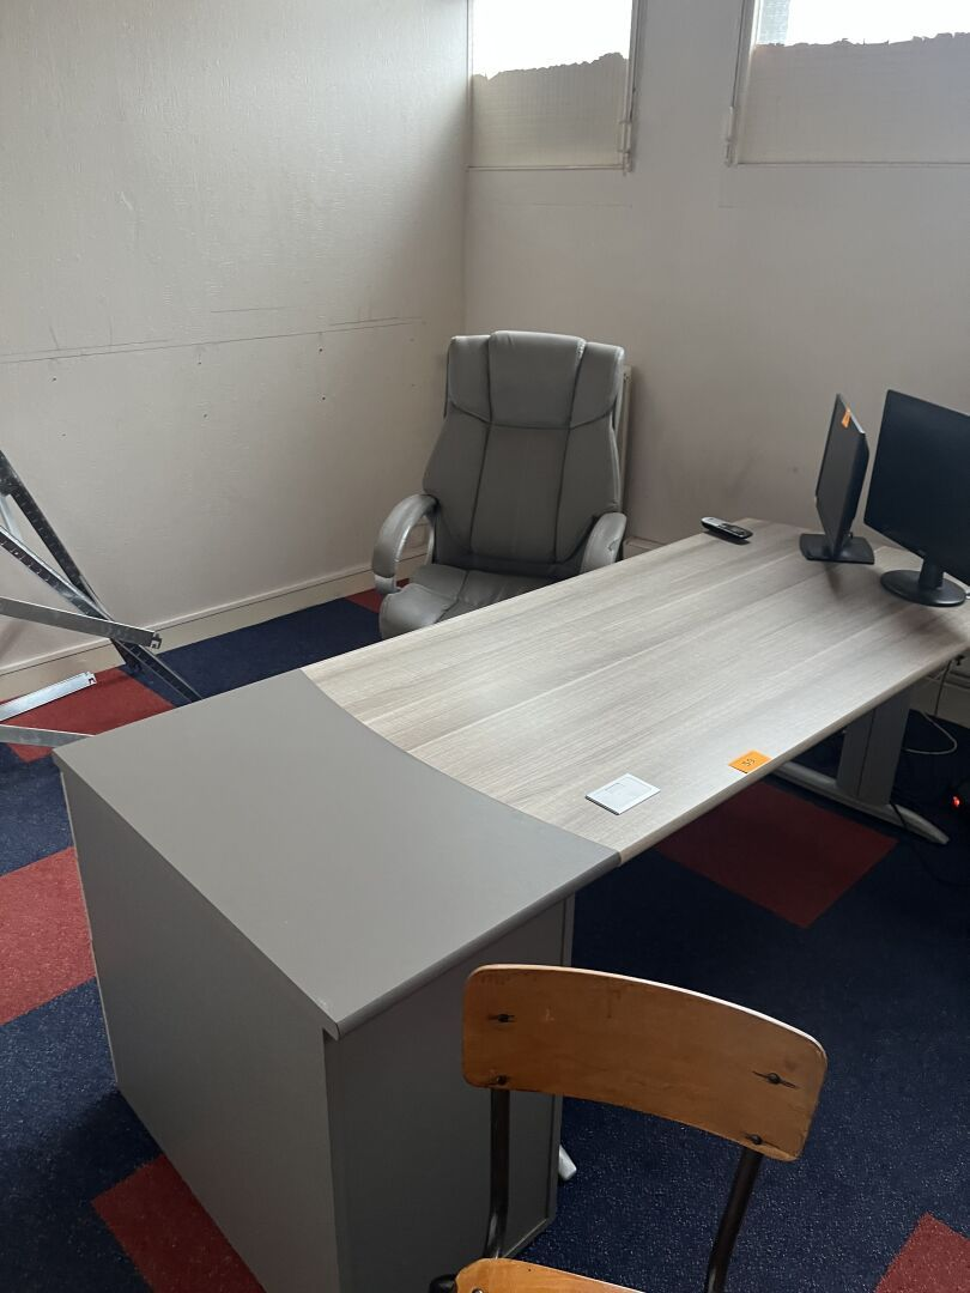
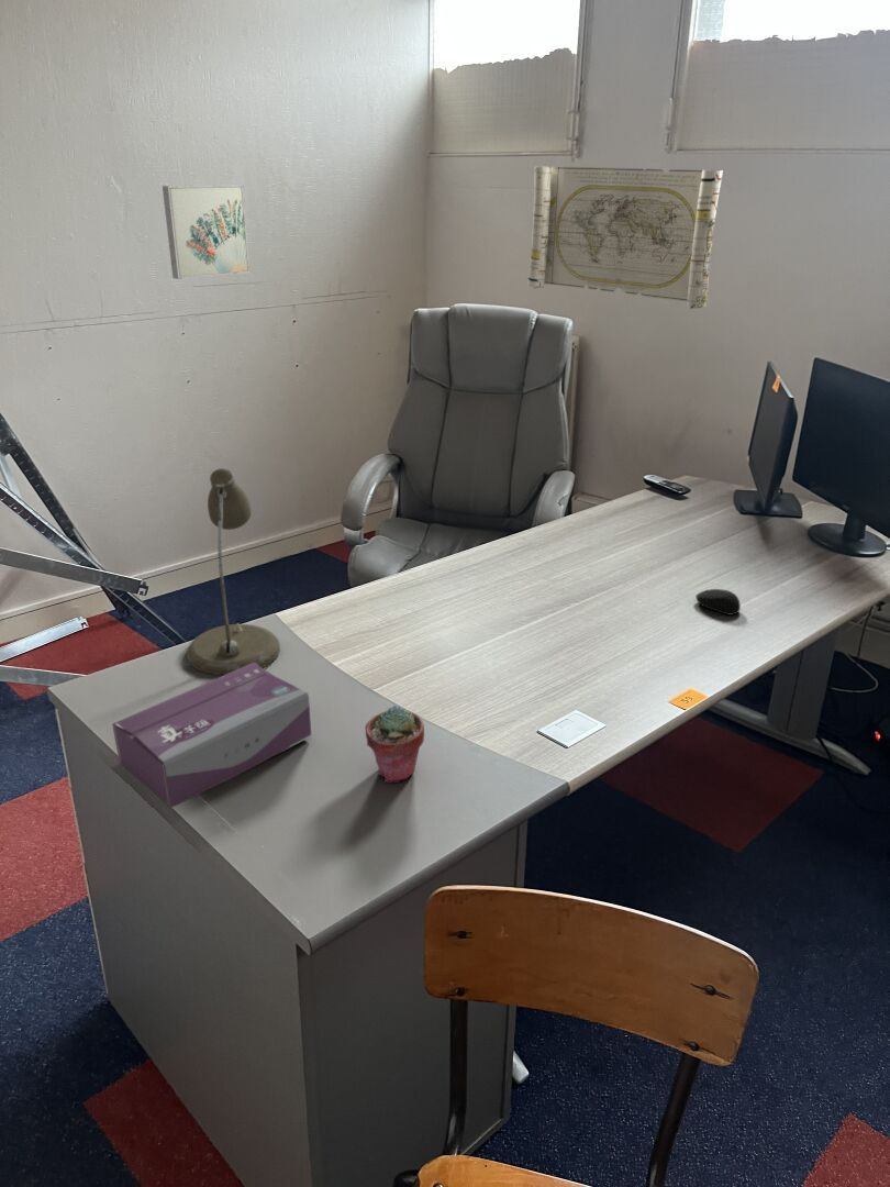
+ tissue box [111,663,312,809]
+ computer mouse [694,588,742,617]
+ desk lamp [186,467,281,676]
+ map [526,166,724,310]
+ potted succulent [364,705,425,784]
+ wall art [162,184,252,280]
